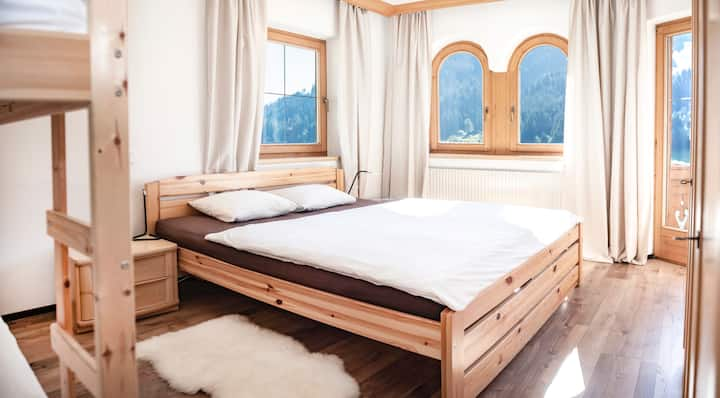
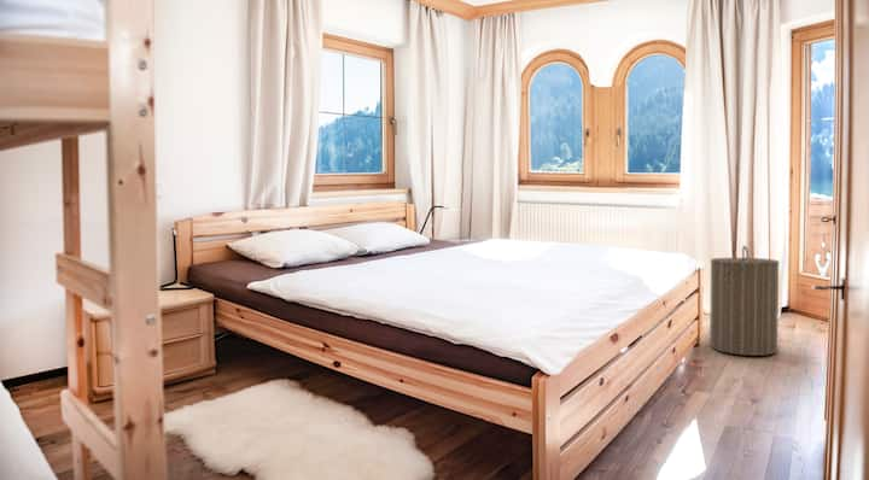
+ laundry hamper [708,245,781,357]
